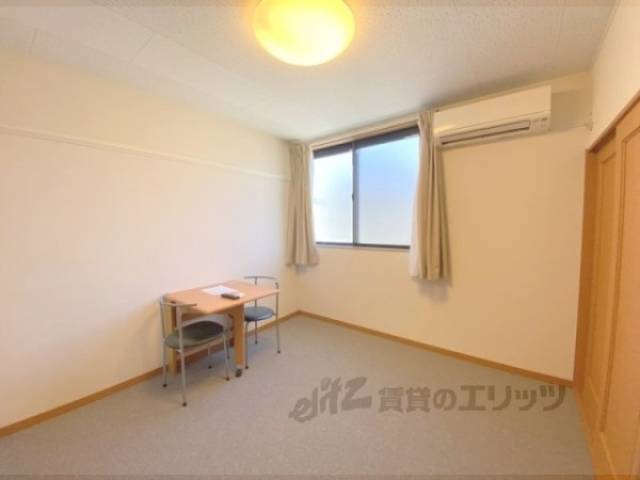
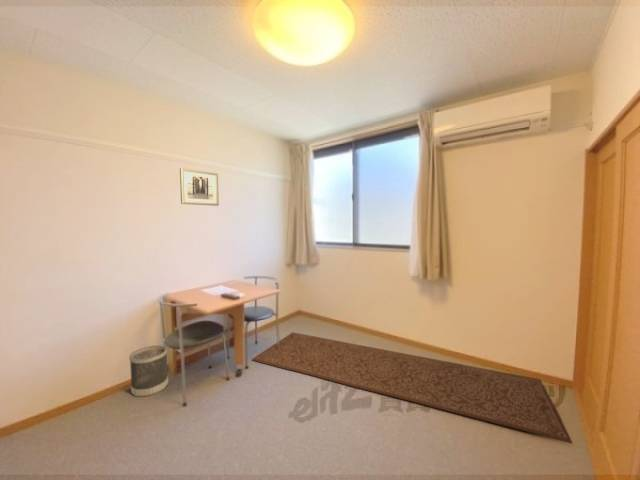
+ wastebasket [128,344,169,398]
+ wall art [179,167,220,207]
+ rug [251,331,573,444]
